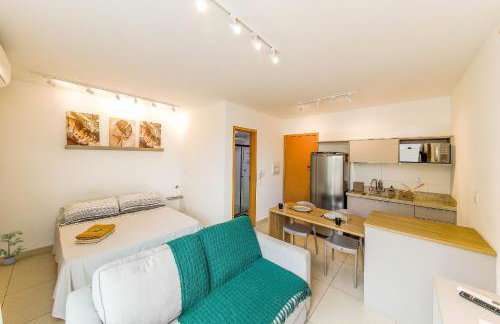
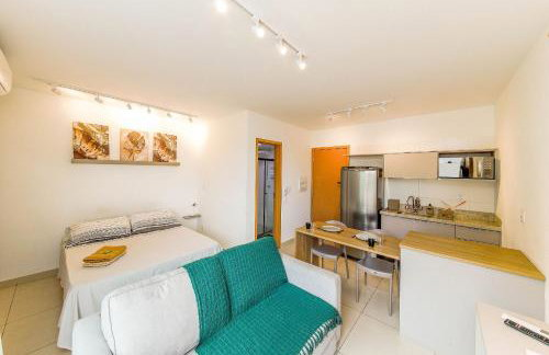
- potted plant [0,230,29,266]
